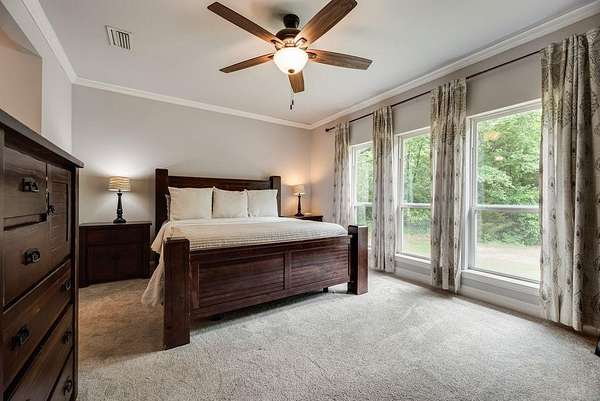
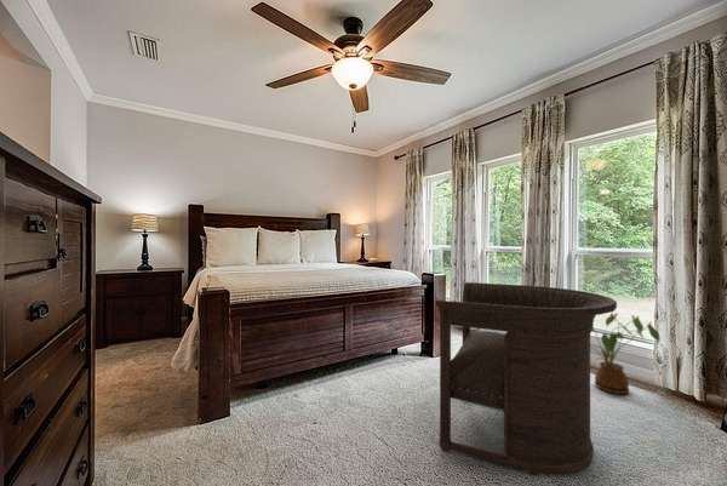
+ armchair [434,281,618,476]
+ house plant [590,311,662,395]
